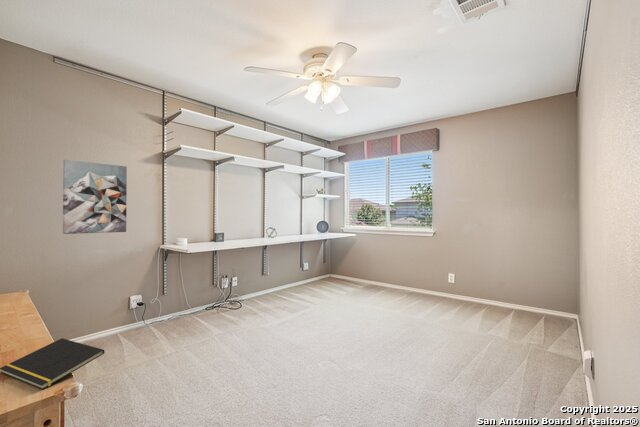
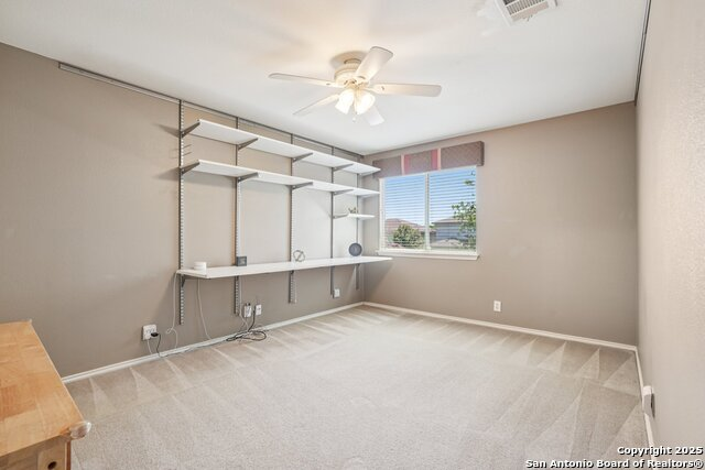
- notepad [0,337,105,390]
- wall art [62,159,128,235]
